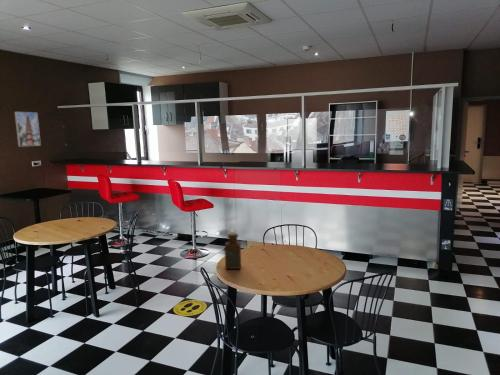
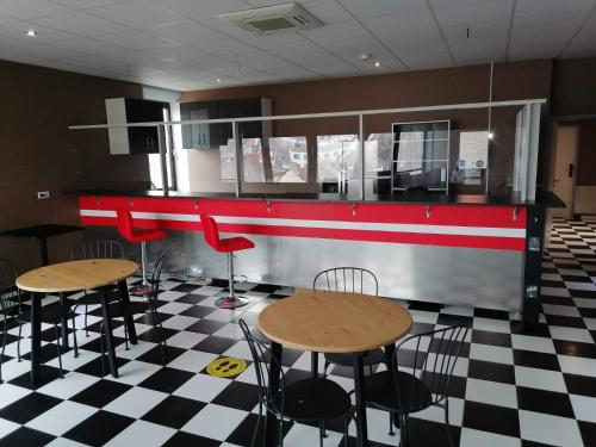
- bottle [224,231,242,270]
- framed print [14,111,42,148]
